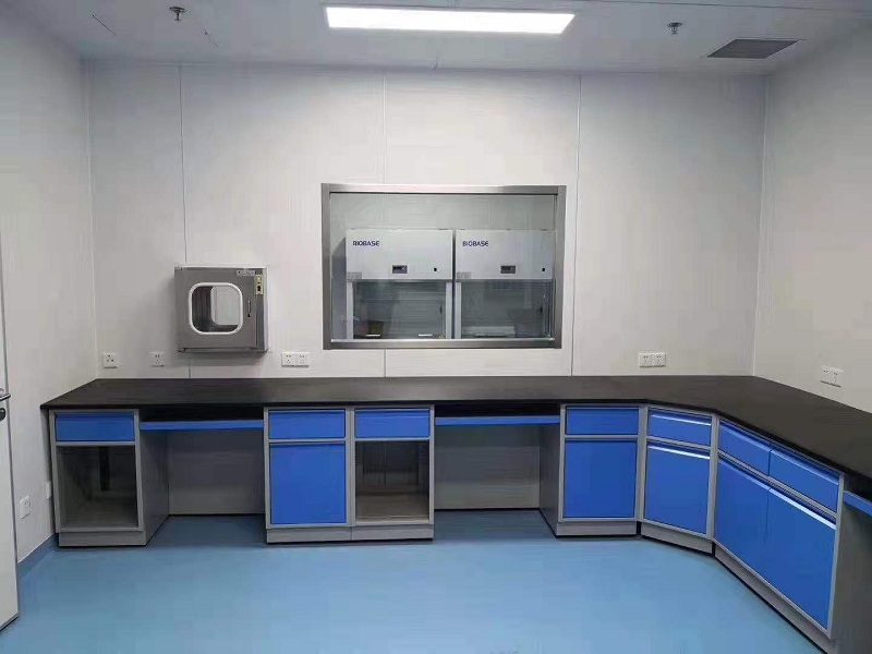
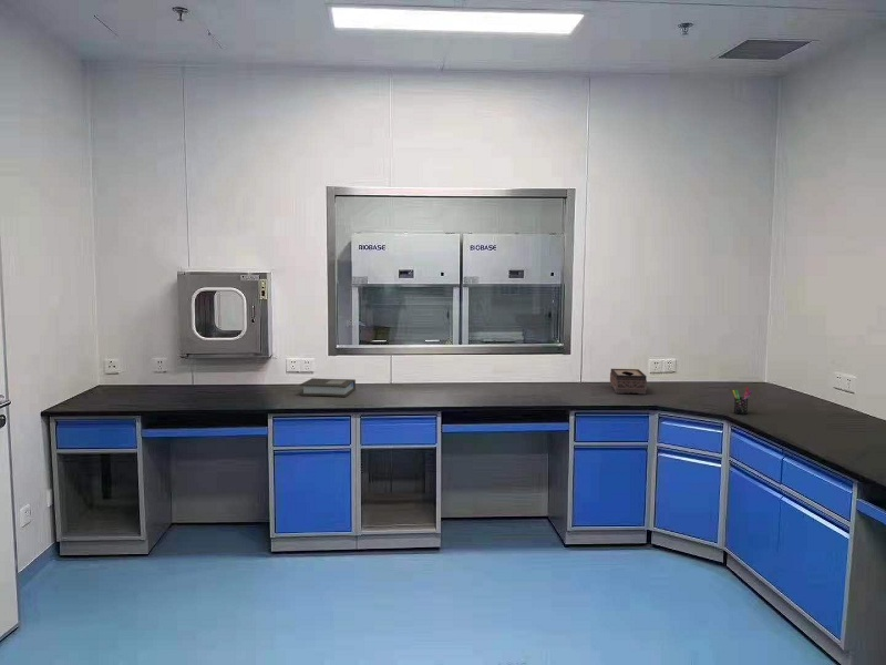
+ pen holder [732,387,753,416]
+ tissue box [609,368,648,395]
+ book [299,377,357,398]
